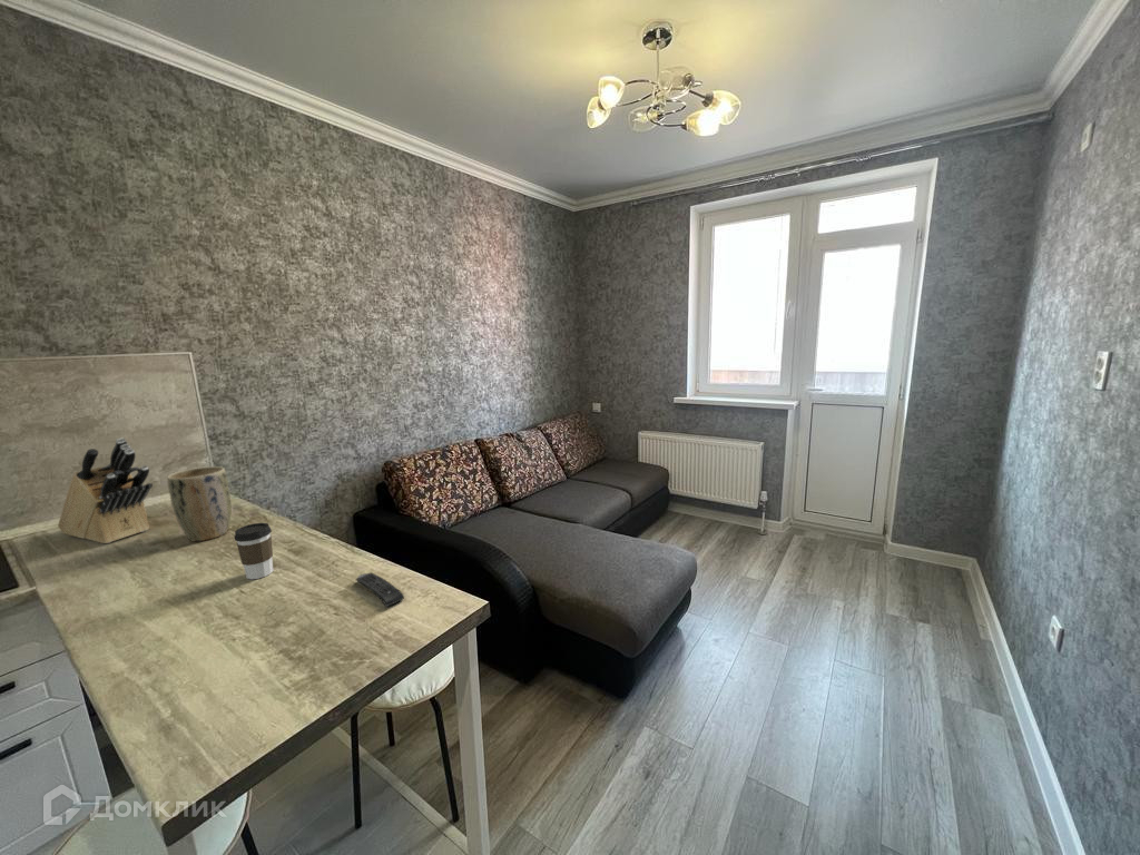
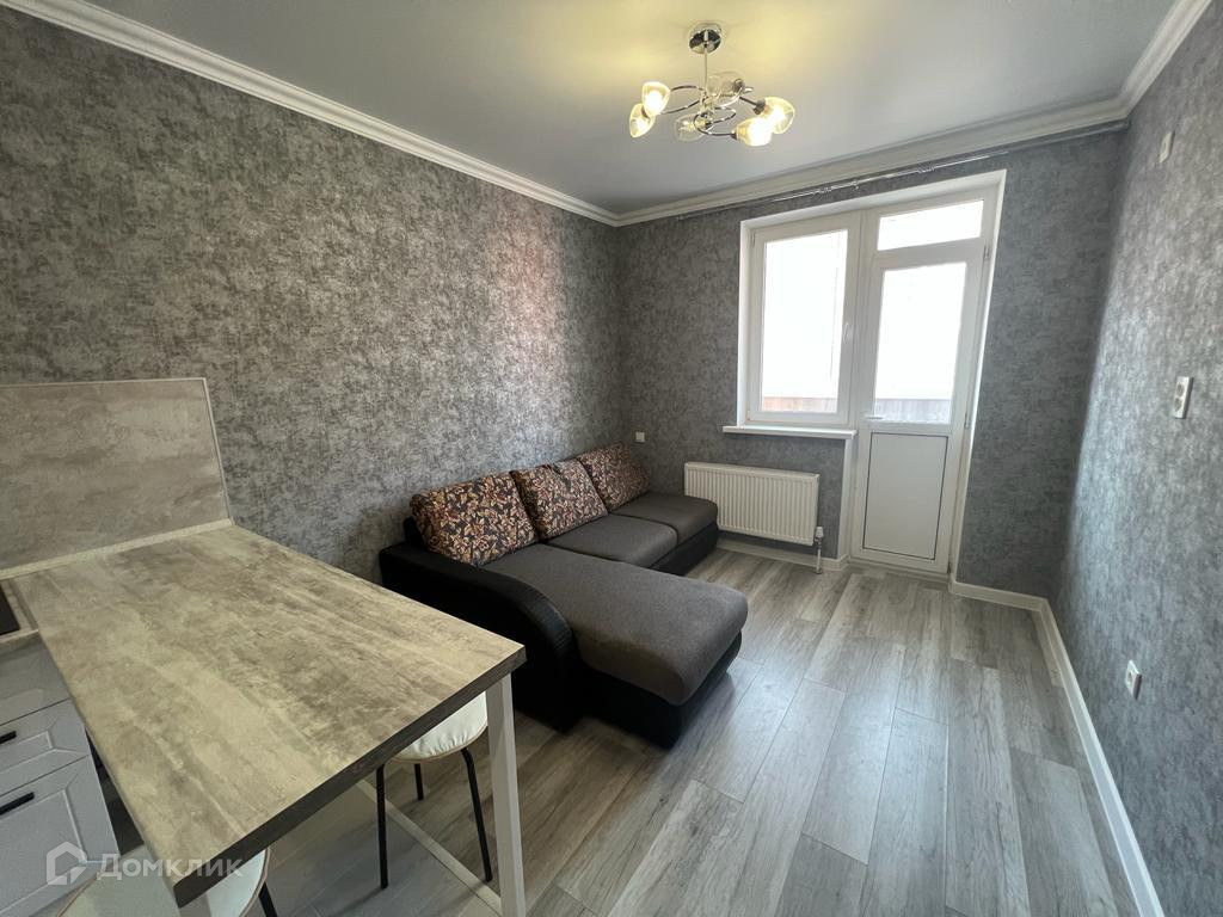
- knife block [57,436,154,544]
- plant pot [166,465,233,542]
- coffee cup [233,522,274,580]
- remote control [355,571,405,608]
